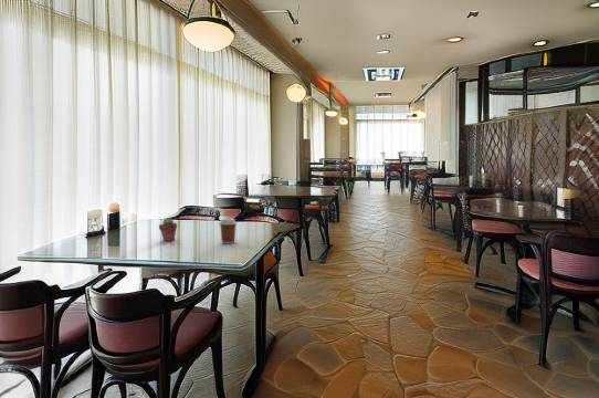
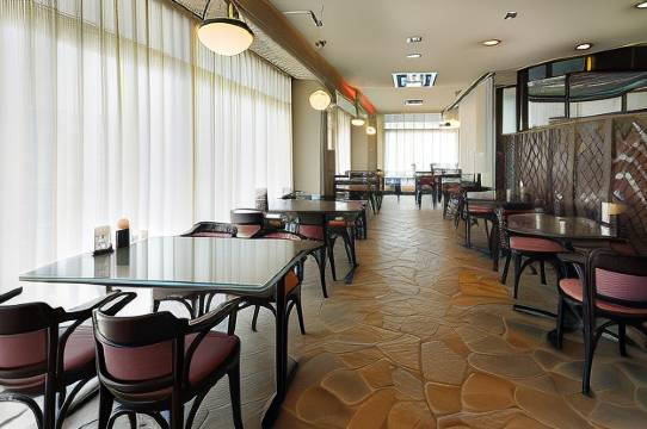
- potted succulent [158,217,178,242]
- coffee cup [218,218,238,244]
